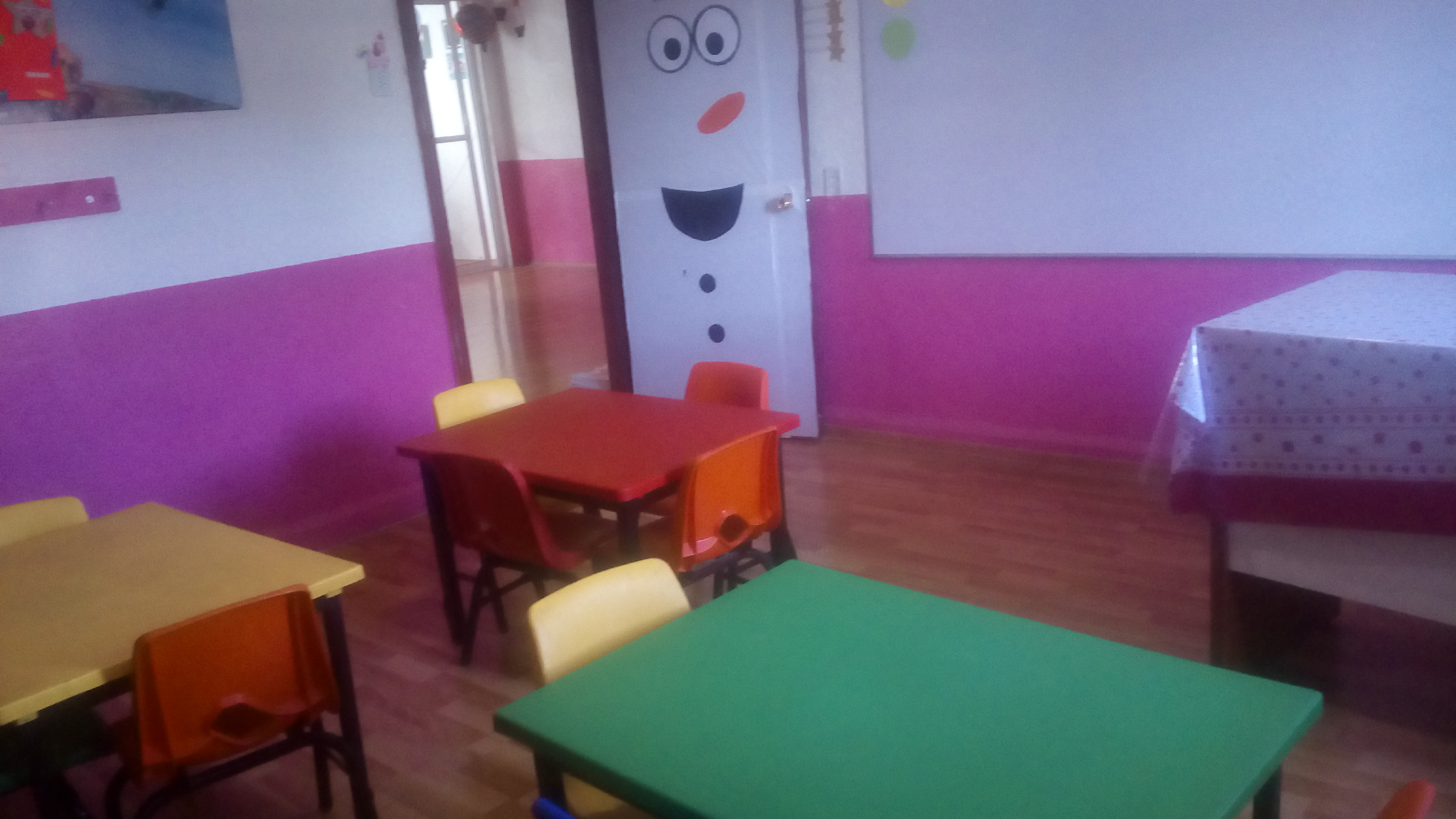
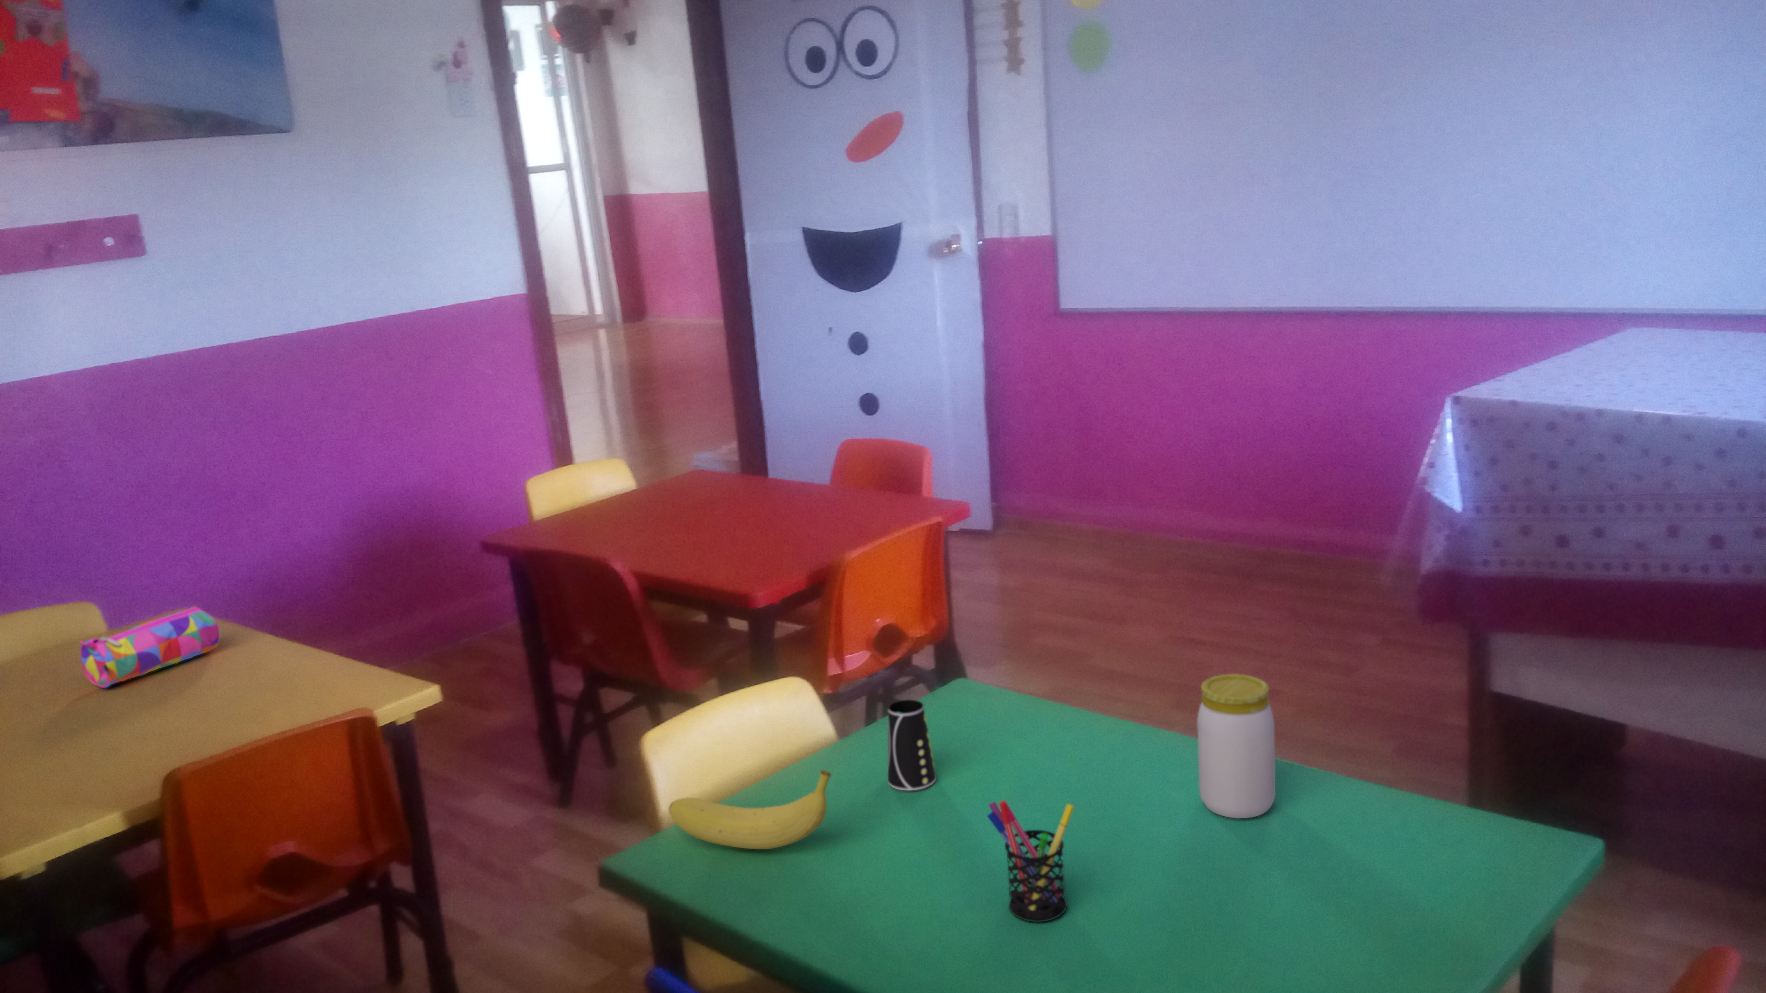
+ cup [888,700,936,791]
+ fruit [668,770,832,850]
+ jar [1197,674,1276,818]
+ pencil case [79,606,221,689]
+ pen holder [987,799,1075,923]
